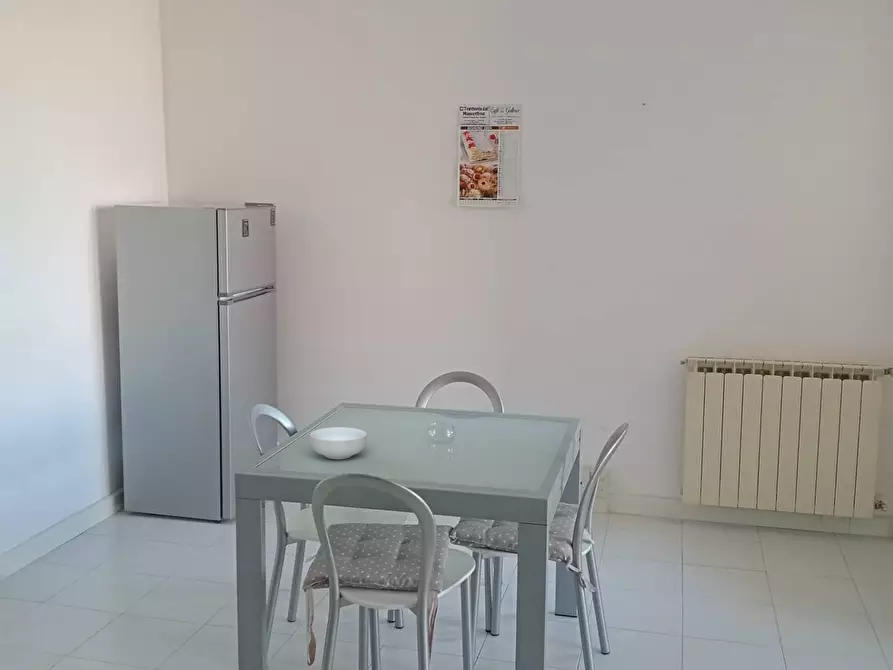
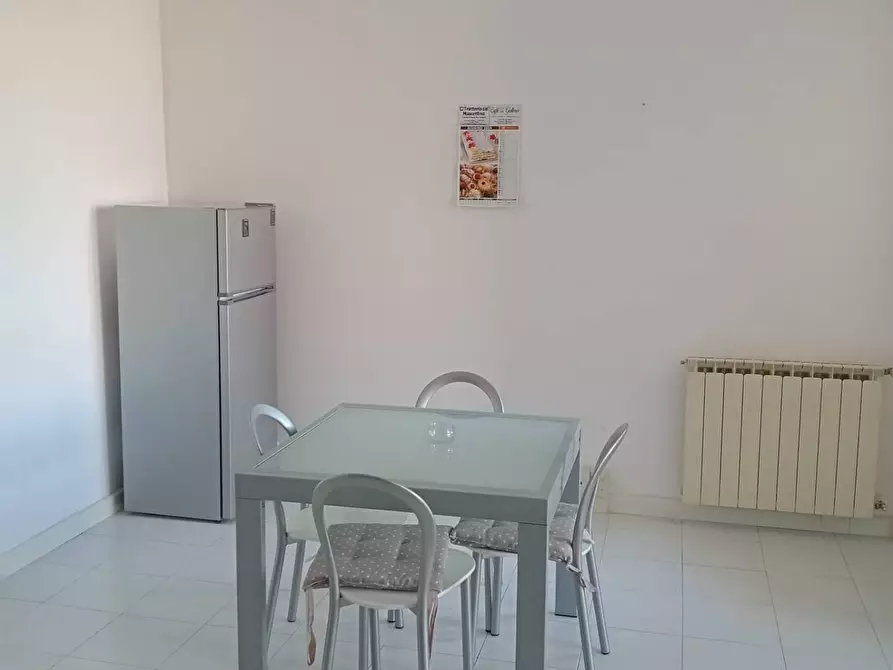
- cereal bowl [309,426,368,460]
